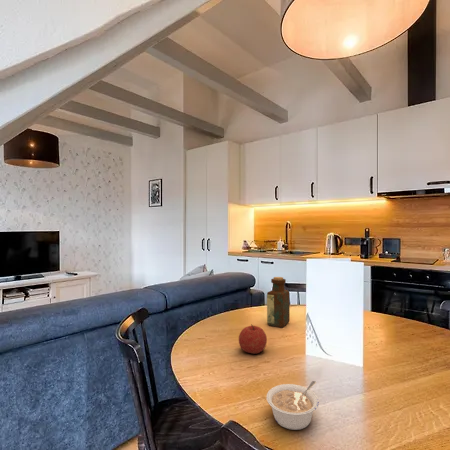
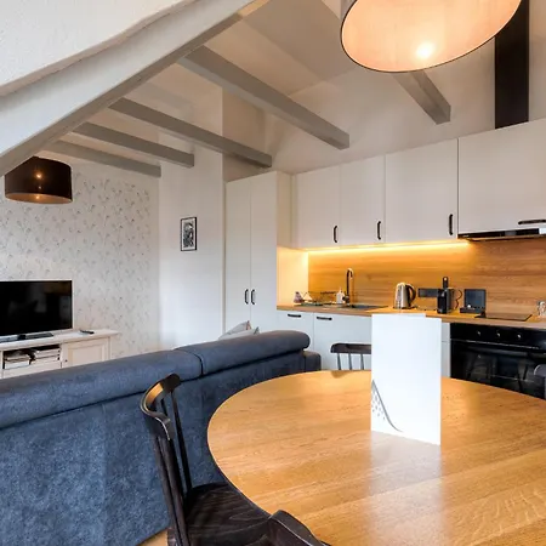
- bottle [266,276,291,328]
- legume [266,380,320,431]
- fruit [238,323,268,355]
